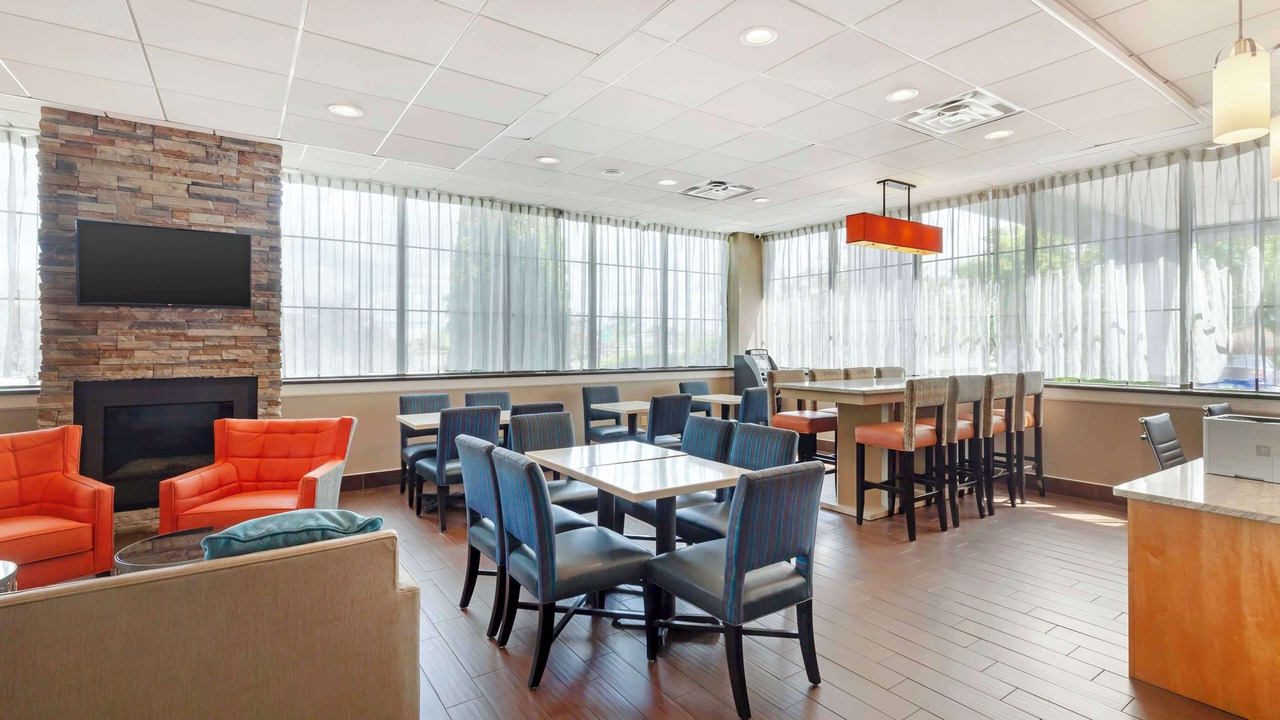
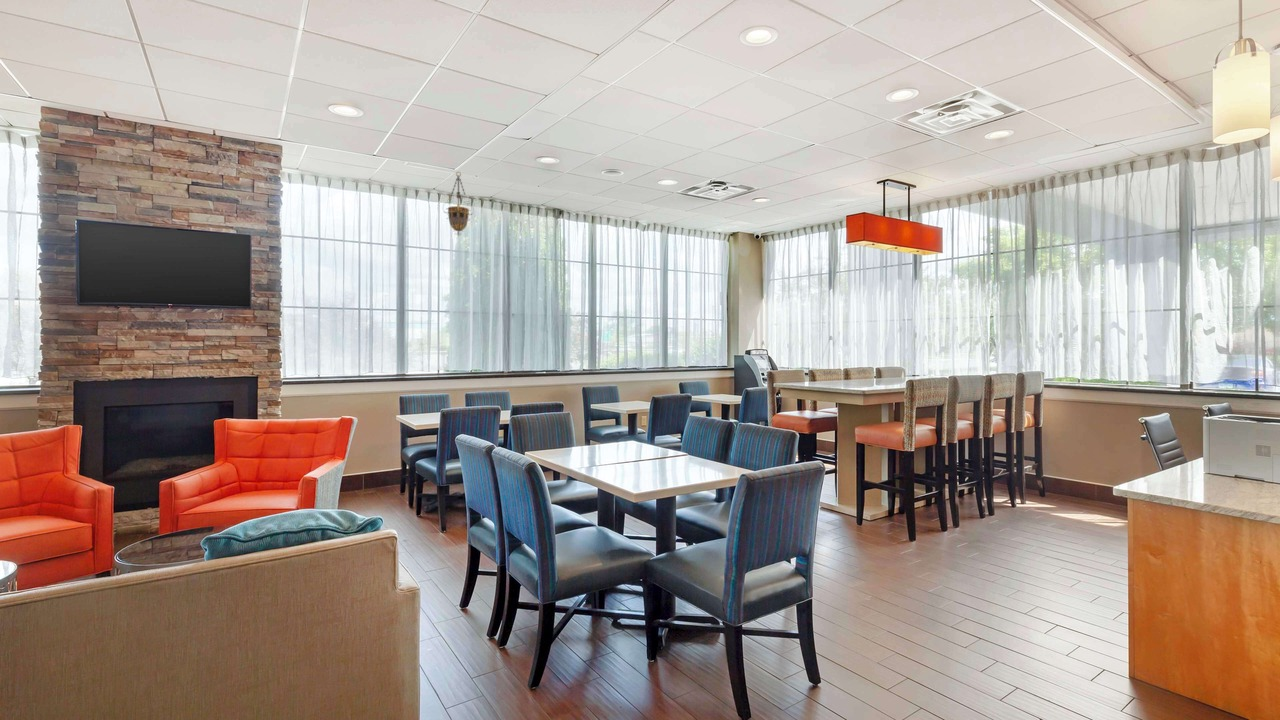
+ hanging lantern [442,171,475,237]
